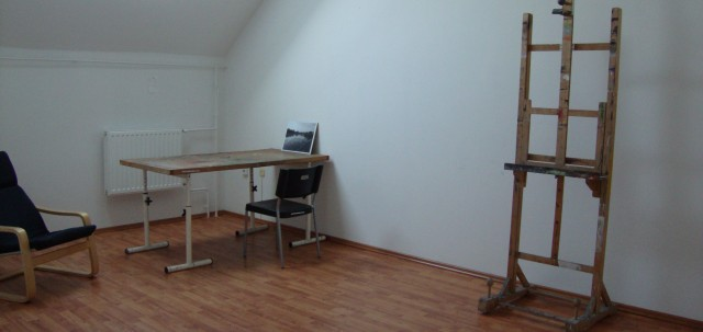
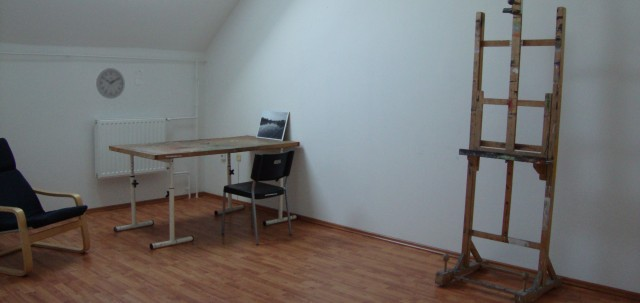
+ wall clock [95,67,126,100]
